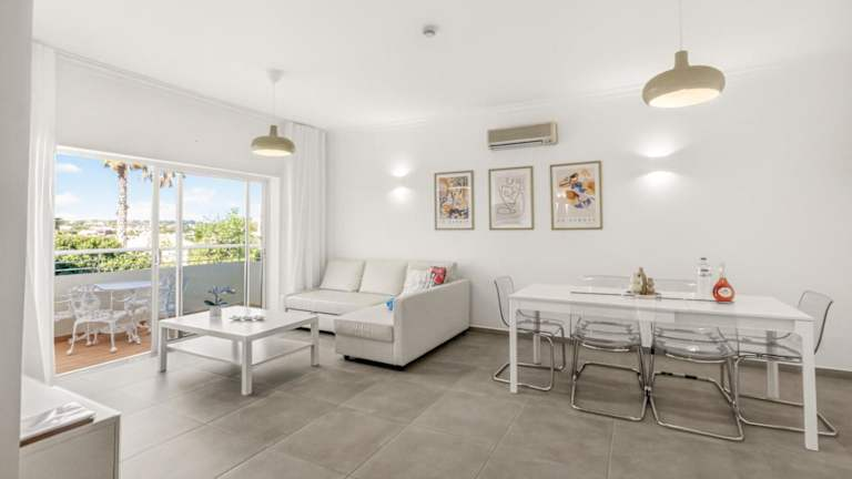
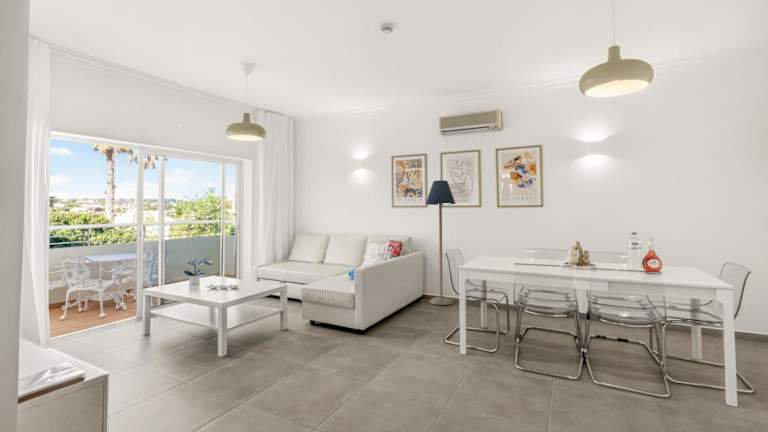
+ floor lamp [425,179,456,306]
